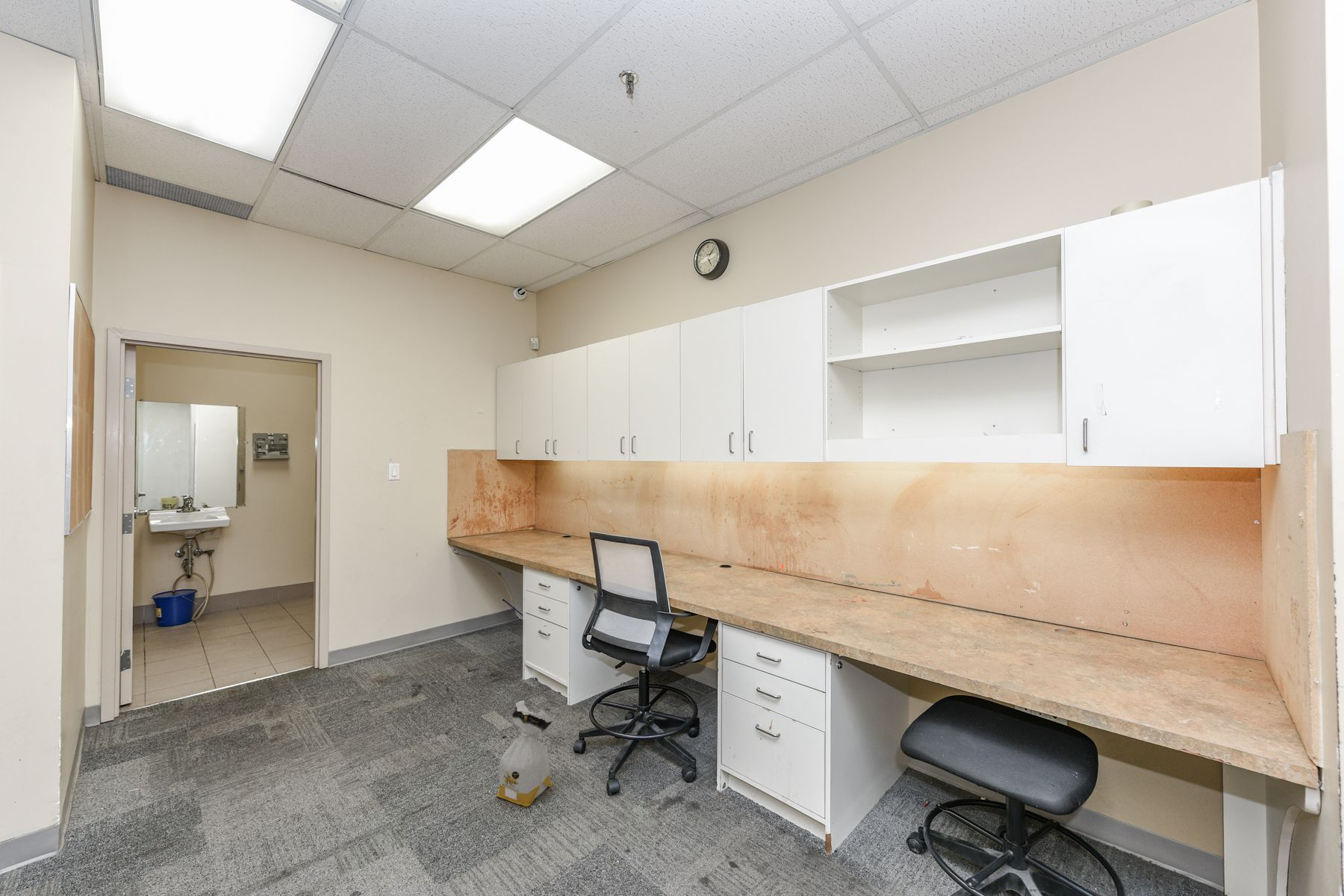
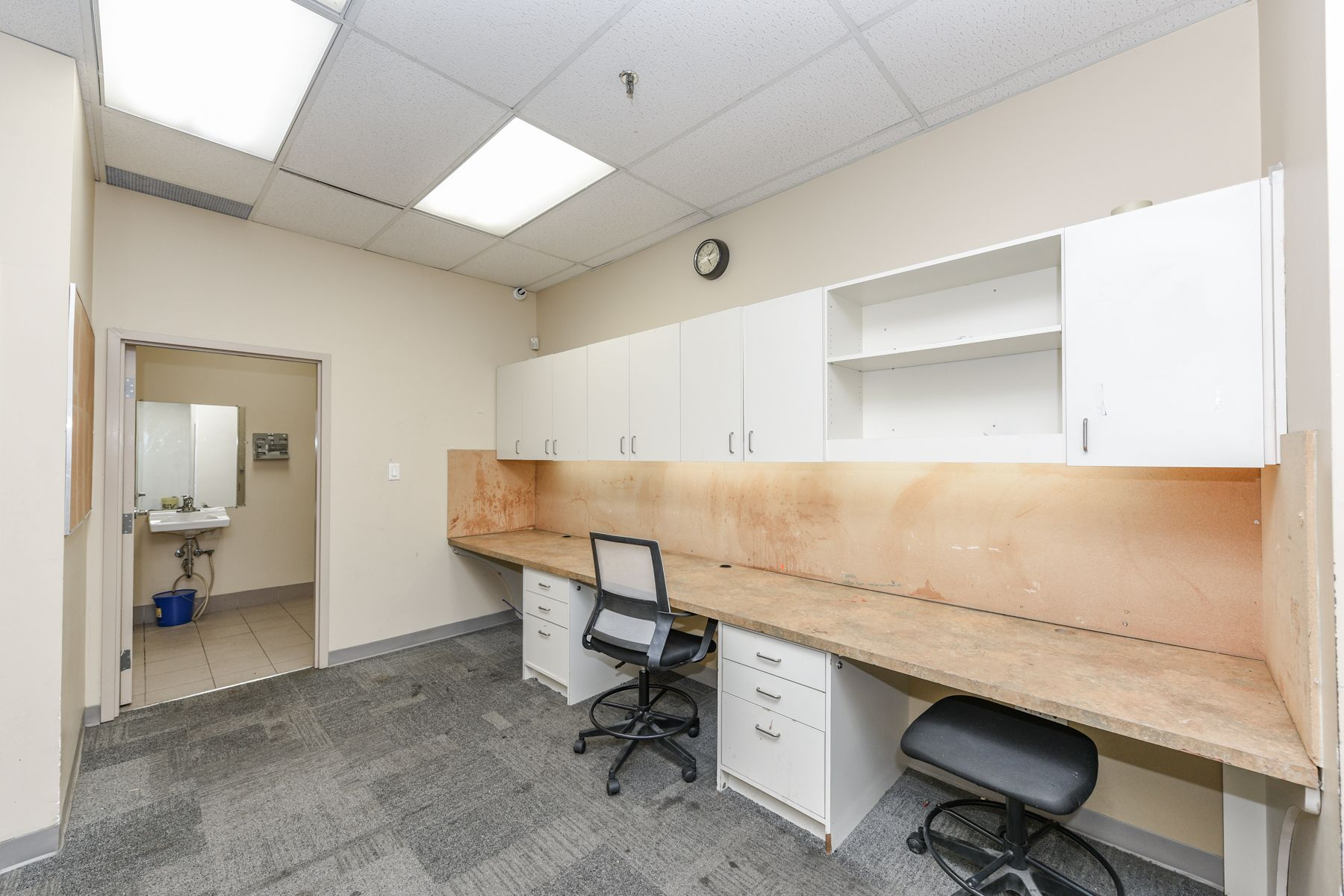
- bag [495,700,556,807]
